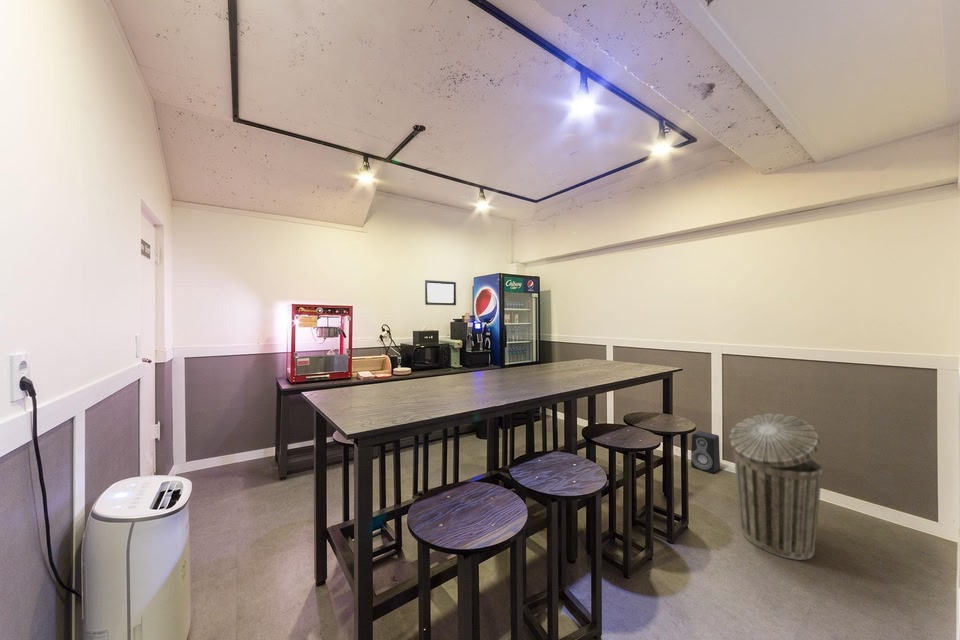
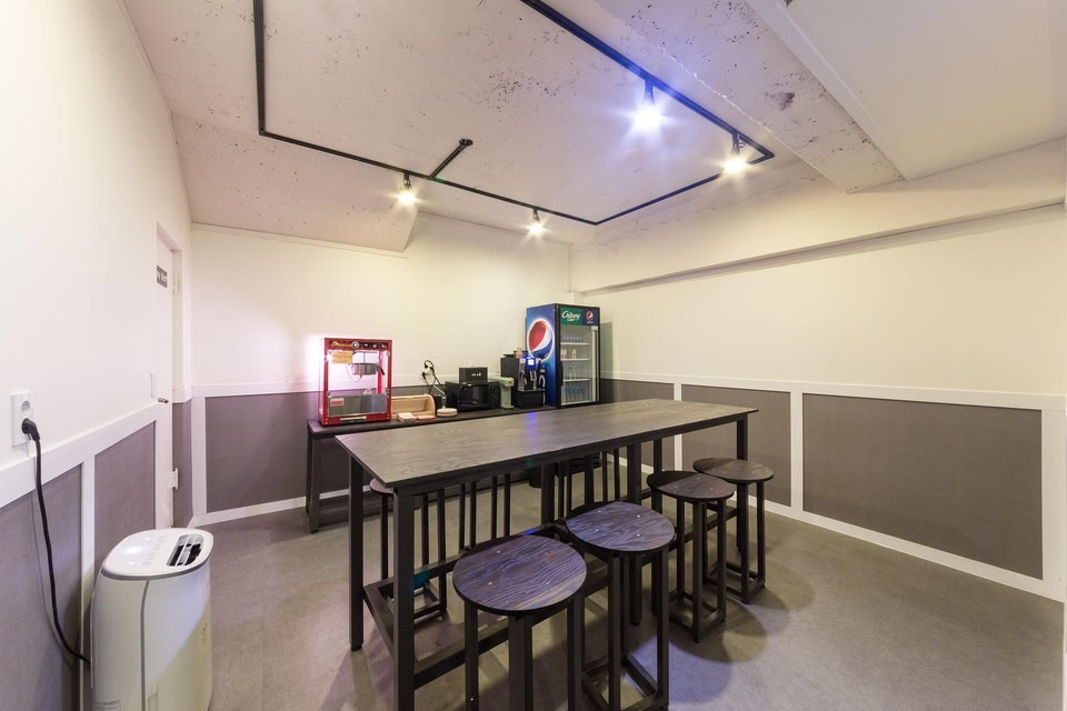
- trash can [729,413,824,561]
- speaker [690,430,721,474]
- wall art [424,279,457,306]
